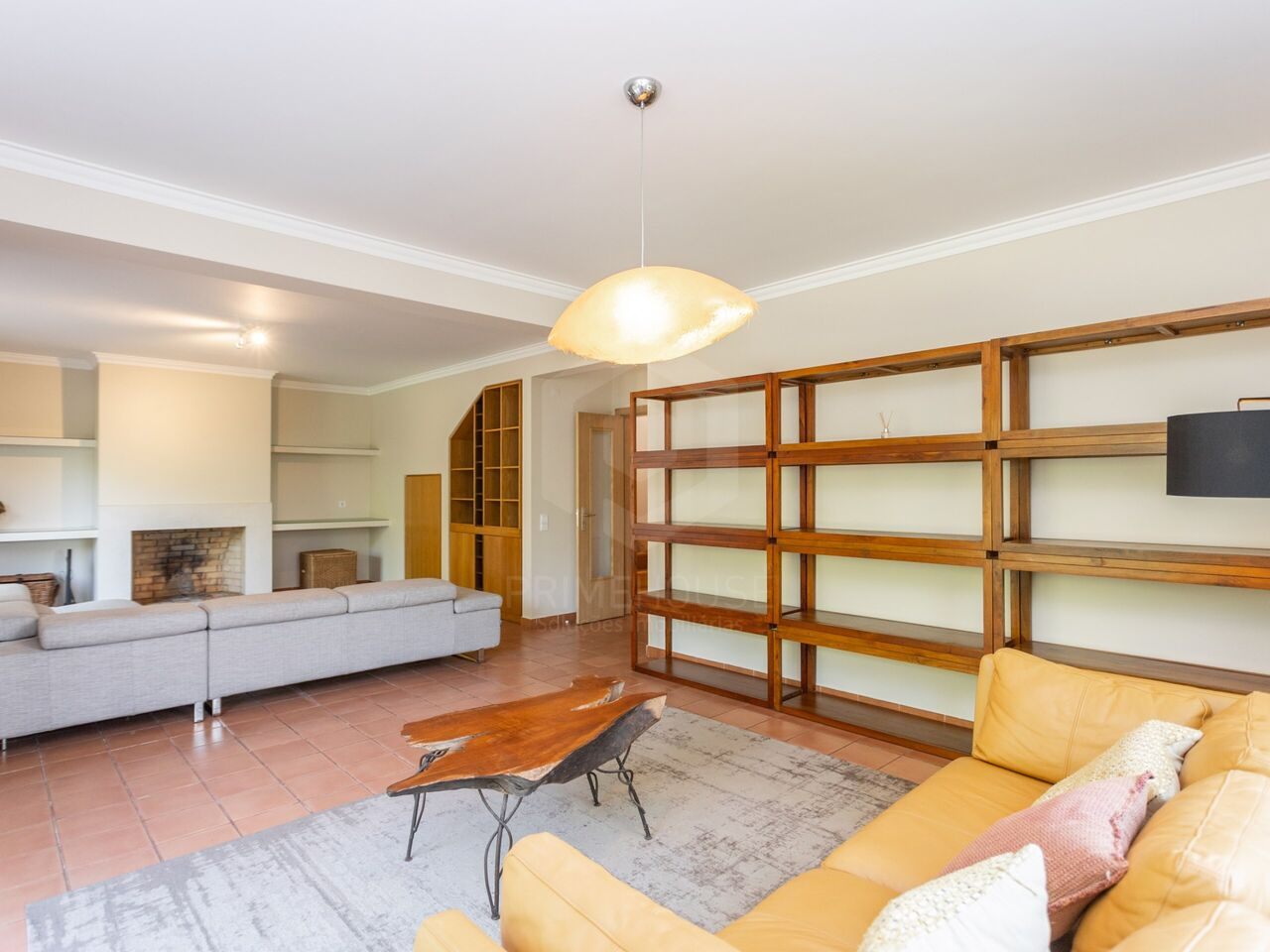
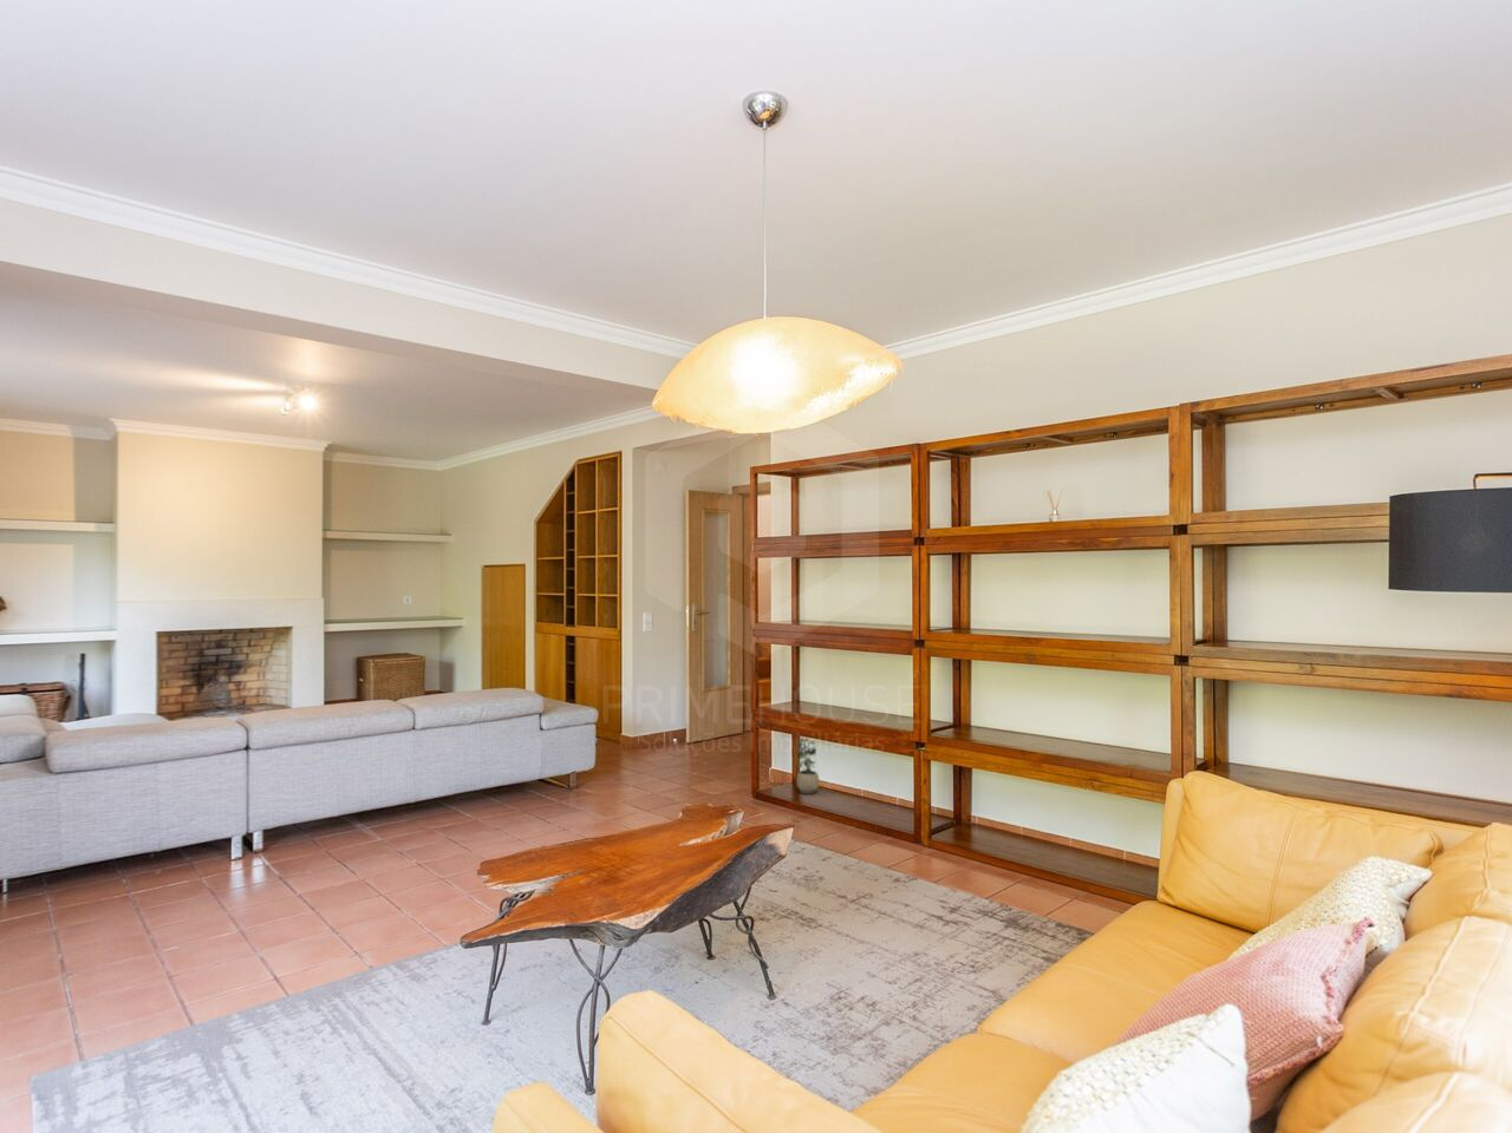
+ potted plant [795,737,821,795]
